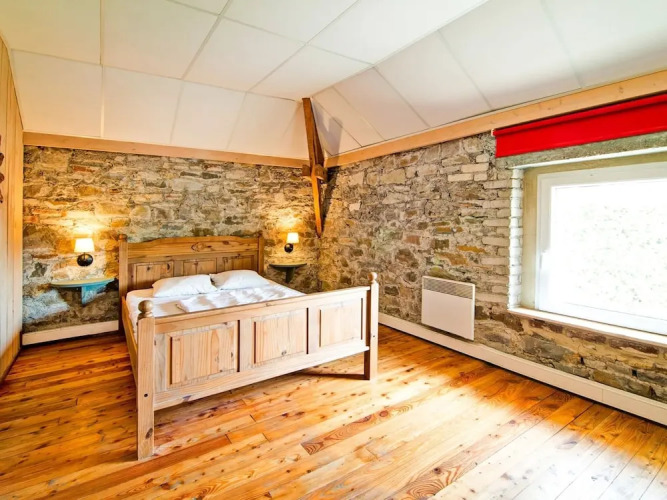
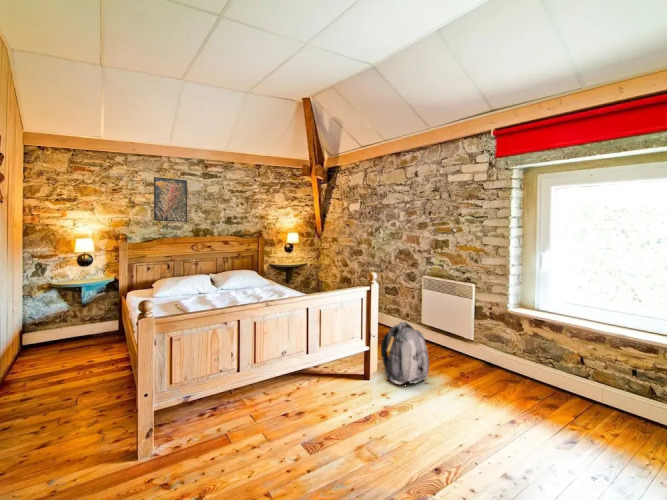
+ backpack [380,321,430,387]
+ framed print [153,176,188,223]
